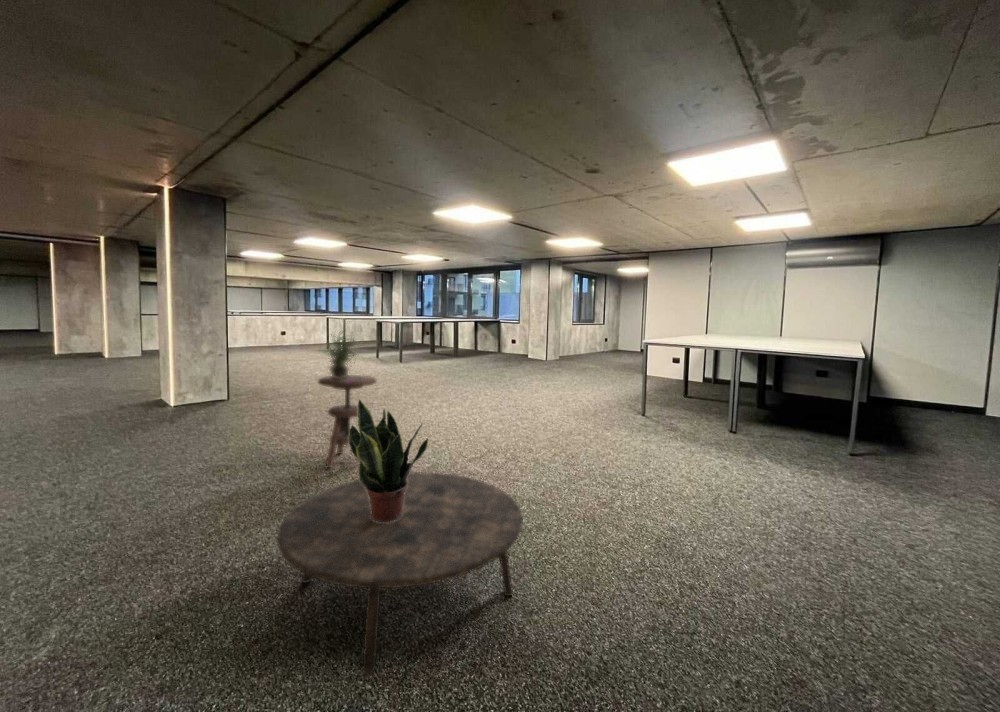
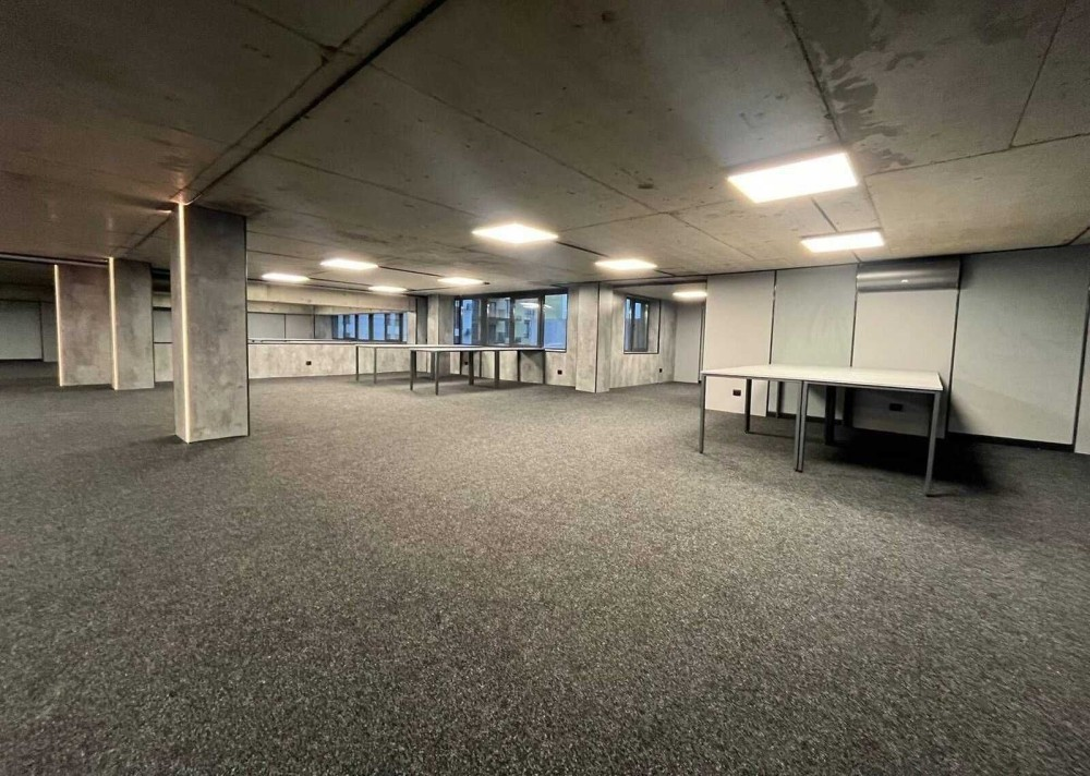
- potted plant [321,327,361,379]
- potted plant [349,398,429,522]
- coffee table [276,471,524,677]
- side table [316,374,378,469]
